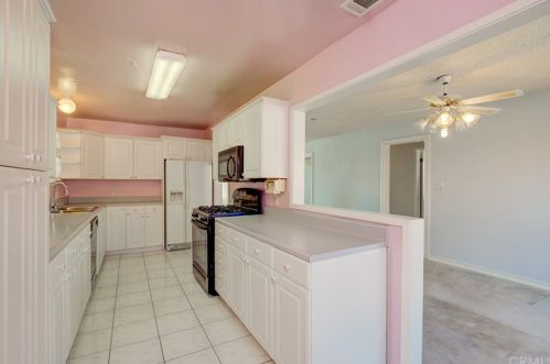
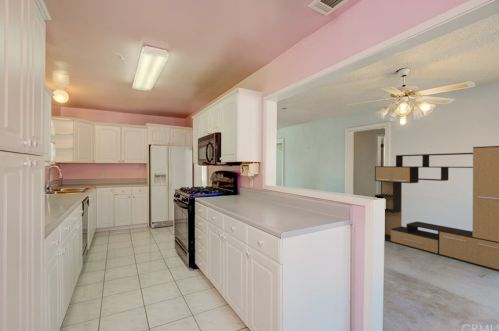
+ media console [374,145,499,272]
